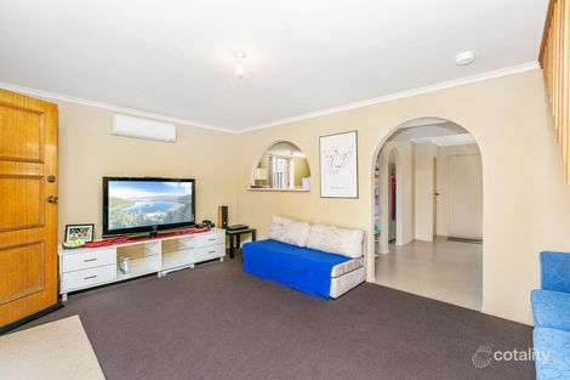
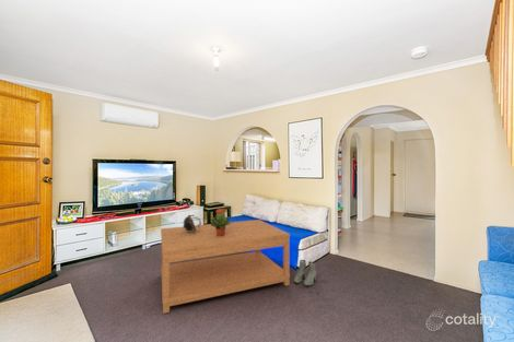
+ potted plant [209,208,233,236]
+ decorative sphere [183,214,202,233]
+ boots [293,259,317,286]
+ coffee table [160,219,291,315]
